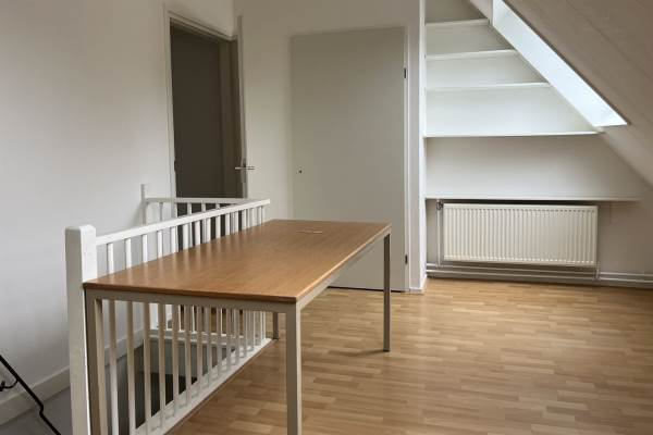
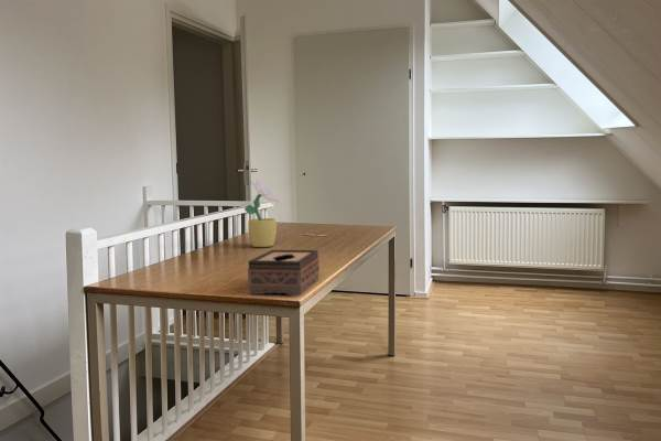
+ potted plant [243,180,280,248]
+ tissue box [247,249,321,297]
